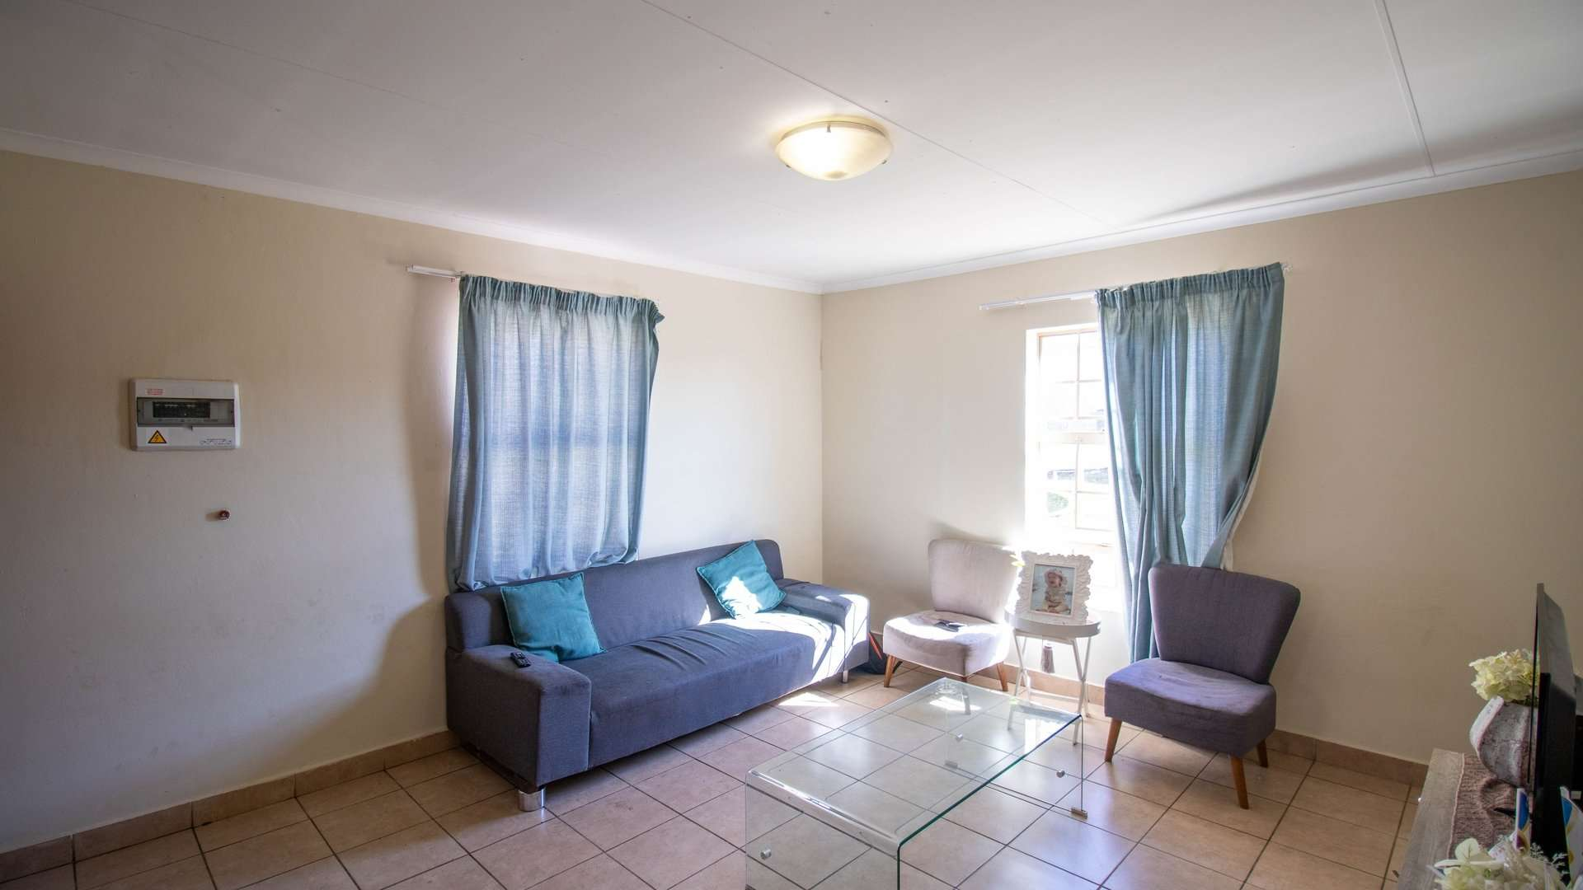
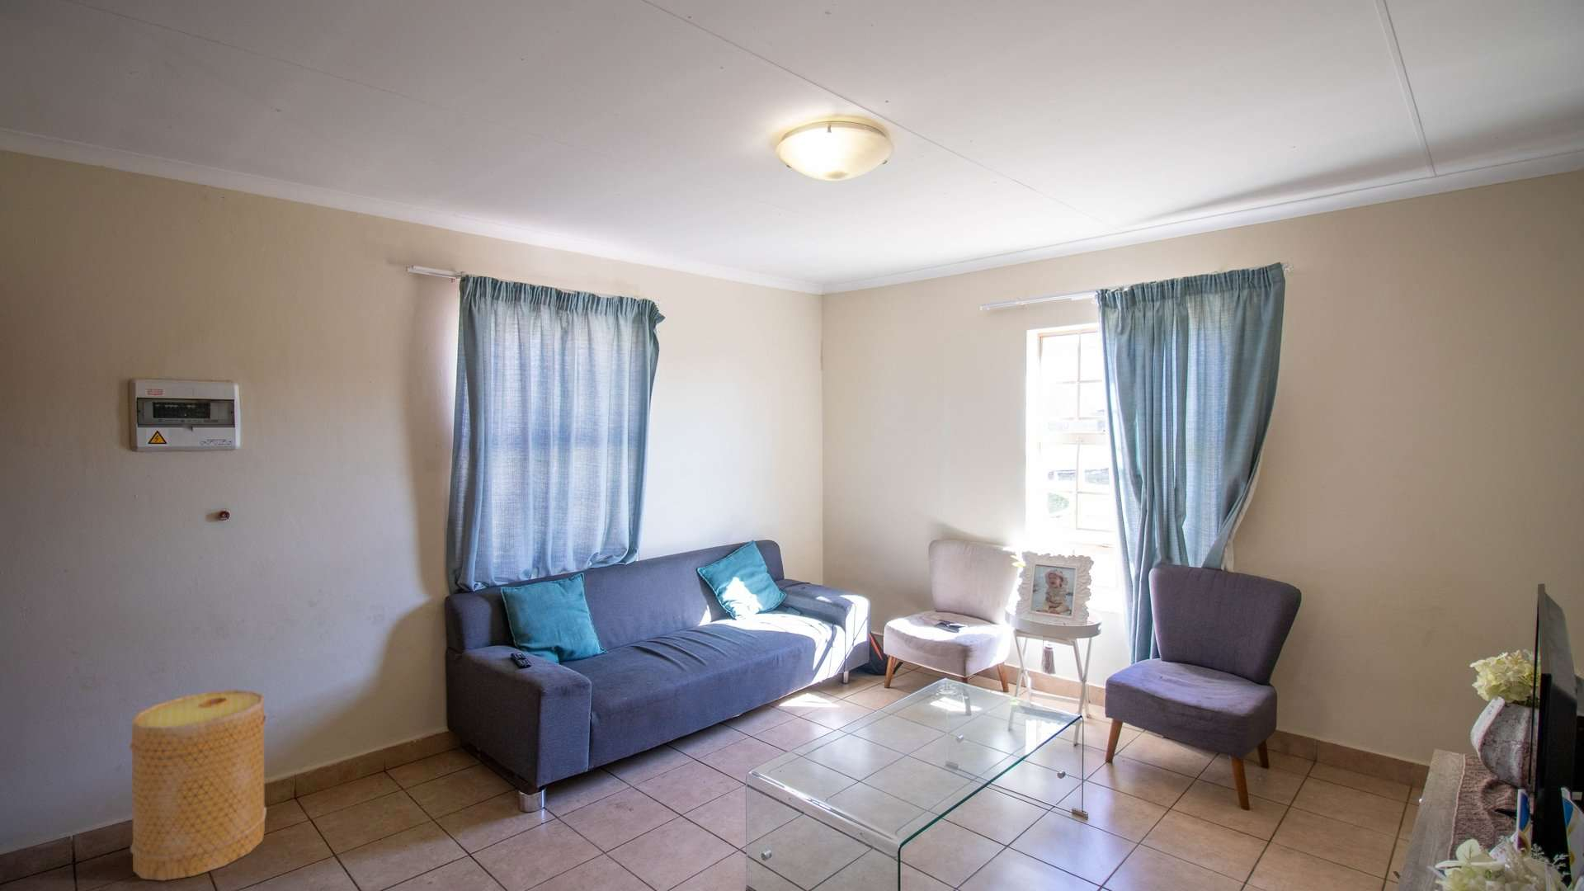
+ basket [128,689,268,881]
